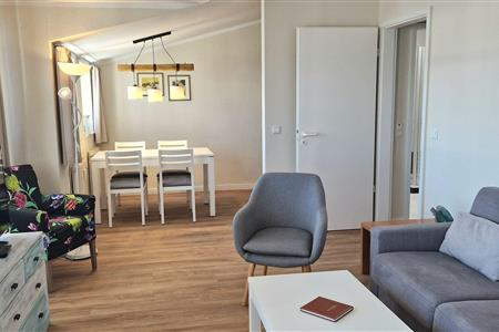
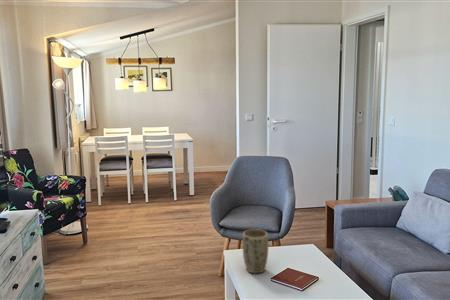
+ plant pot [242,228,269,274]
